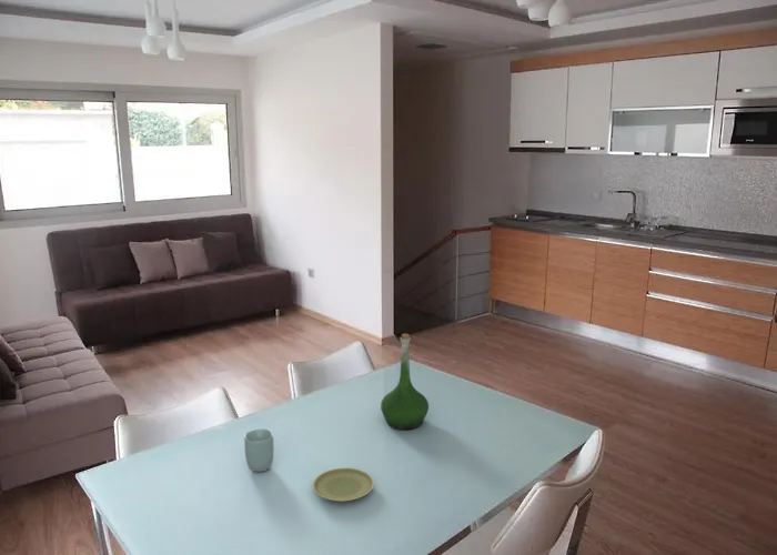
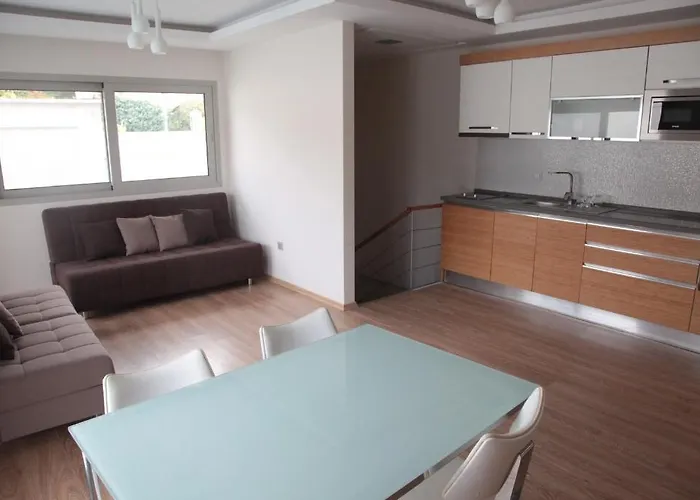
- vase [380,332,430,431]
- cup [243,428,275,473]
- plate [312,467,375,503]
